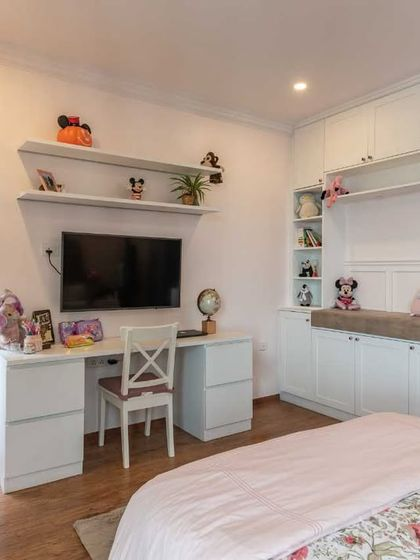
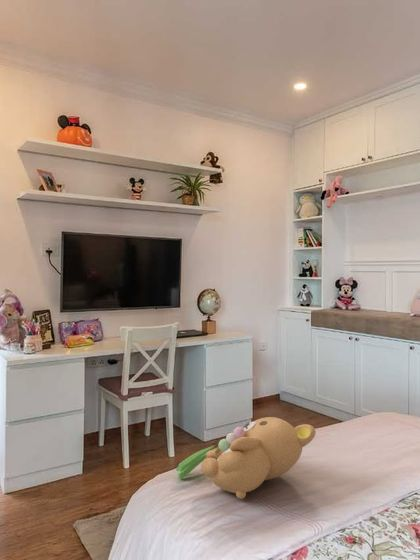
+ teddy bear [175,416,317,500]
